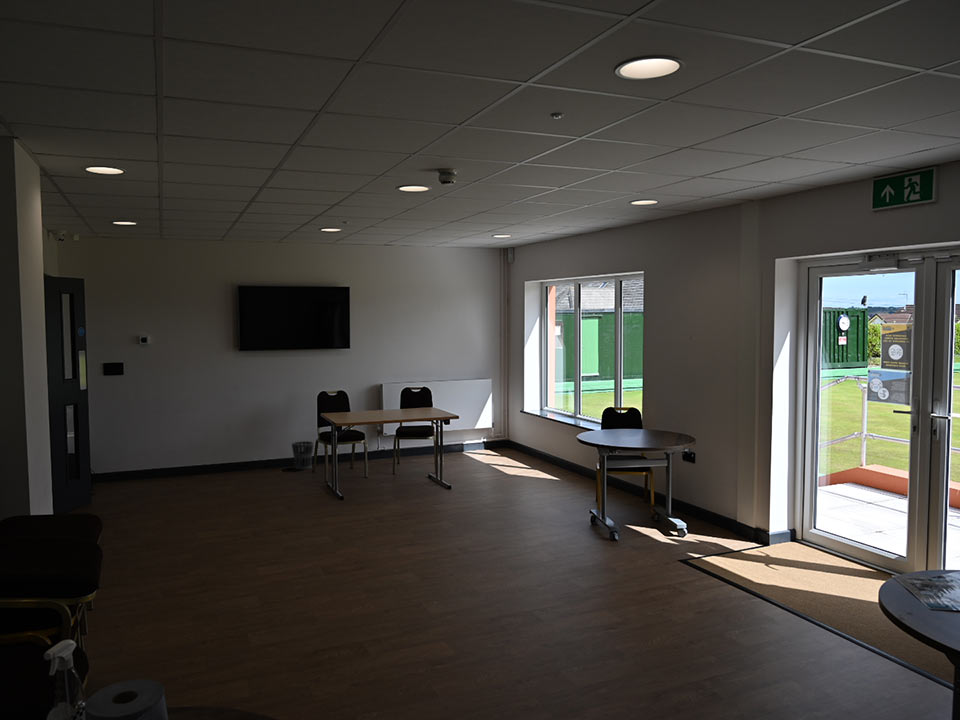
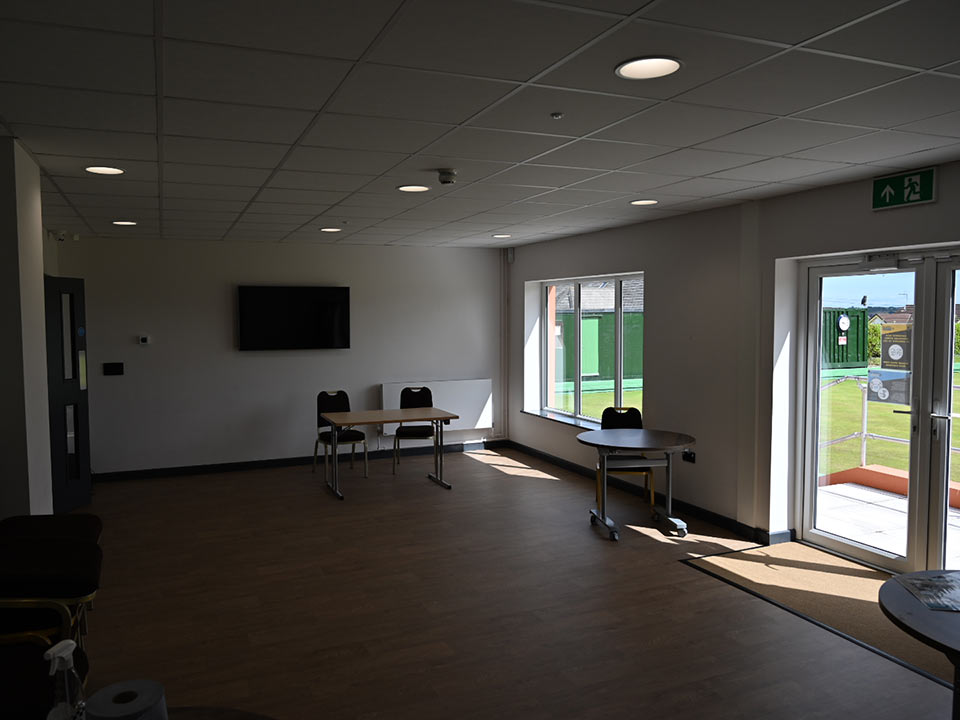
- wastebasket [291,440,315,471]
